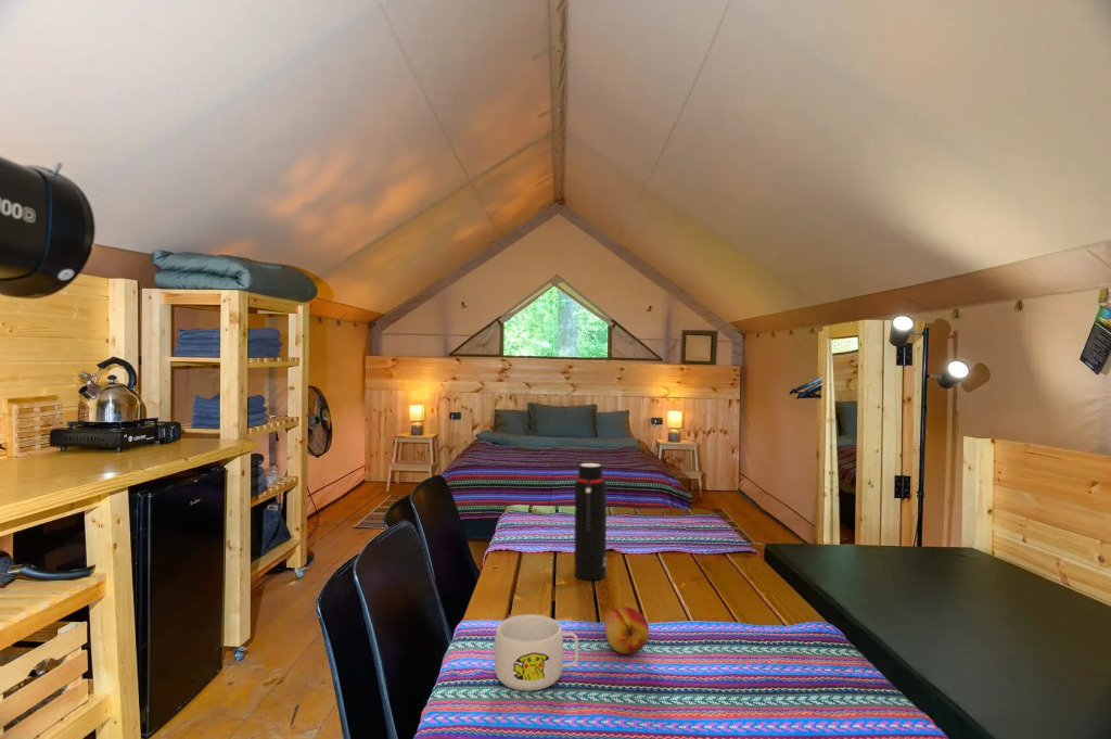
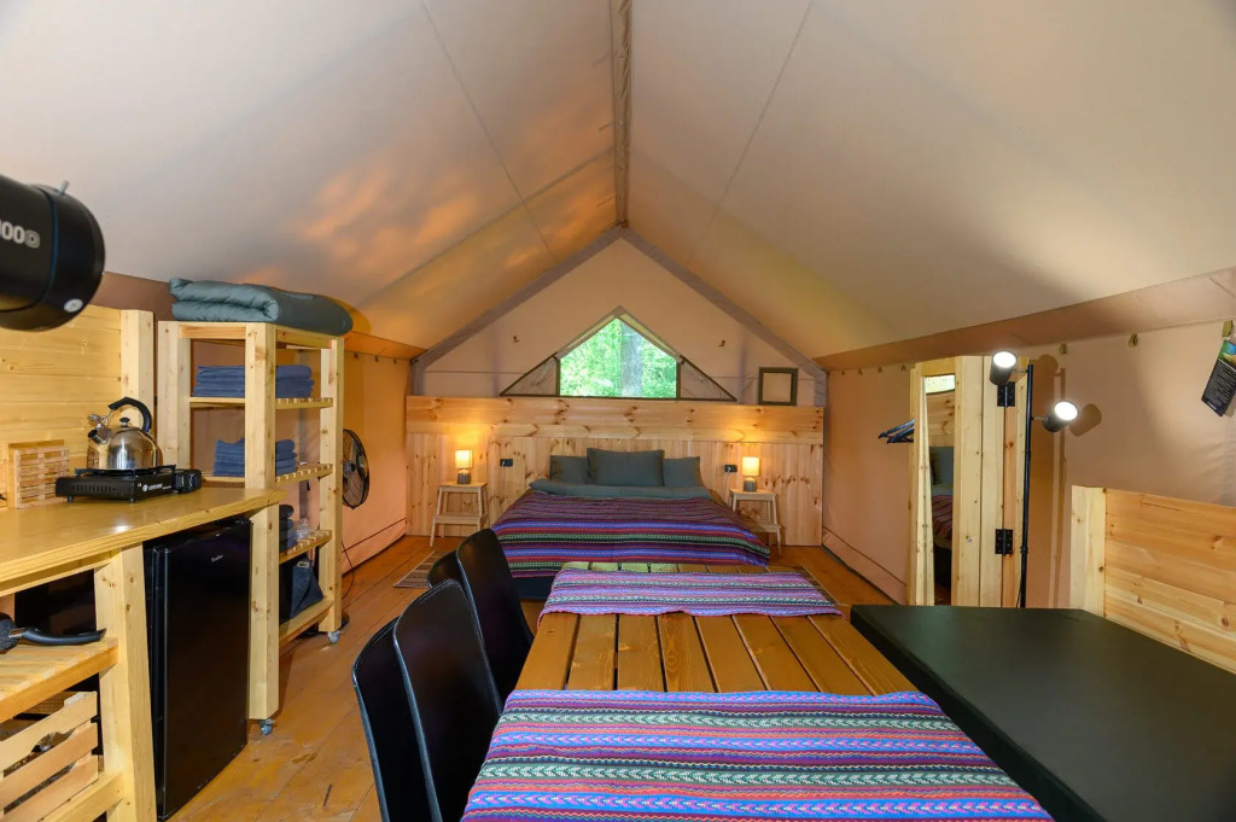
- mug [494,613,579,692]
- fruit [604,606,650,655]
- water bottle [573,462,608,581]
